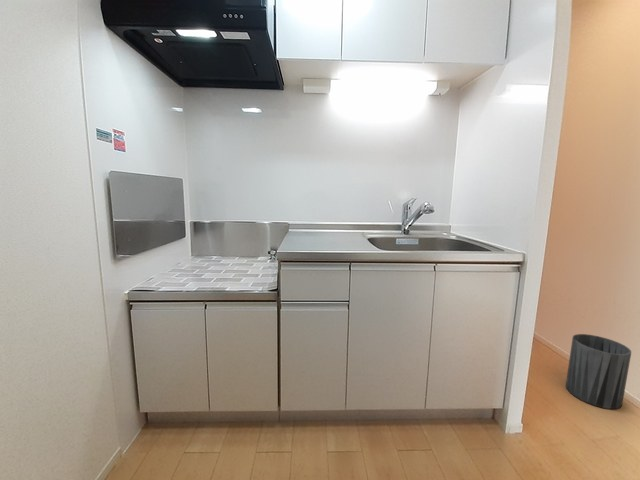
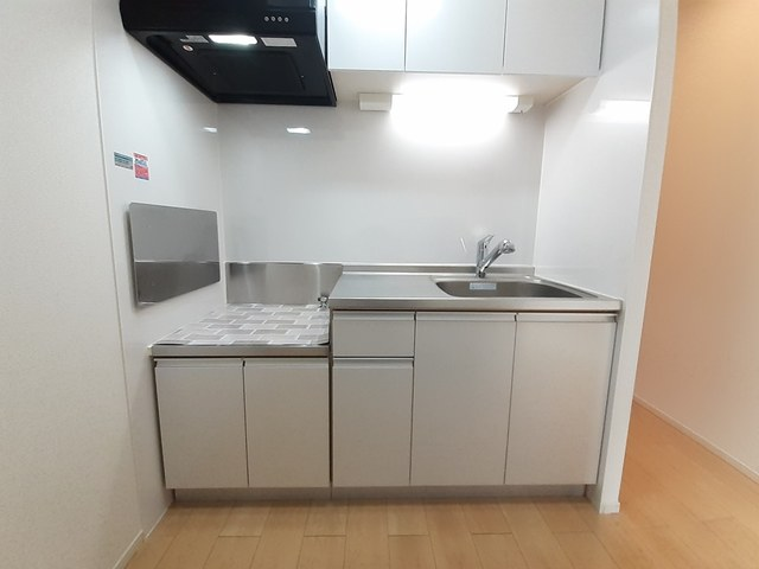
- trash can [565,333,632,410]
